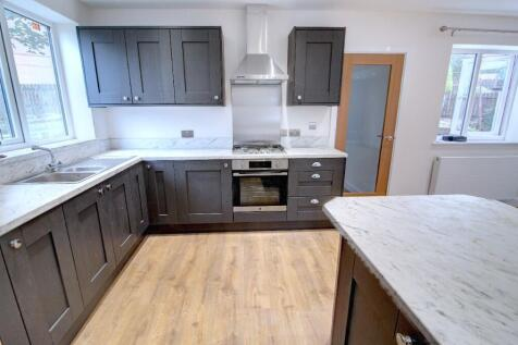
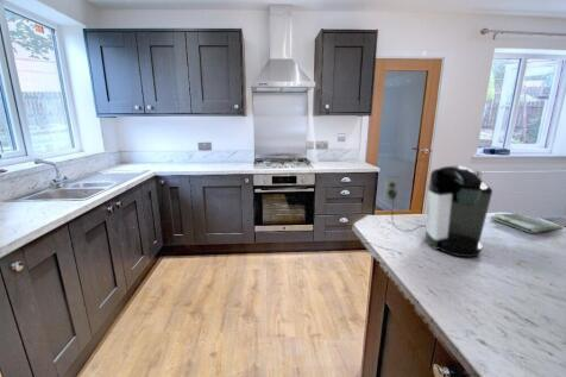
+ coffee maker [382,164,493,258]
+ dish towel [490,212,564,234]
